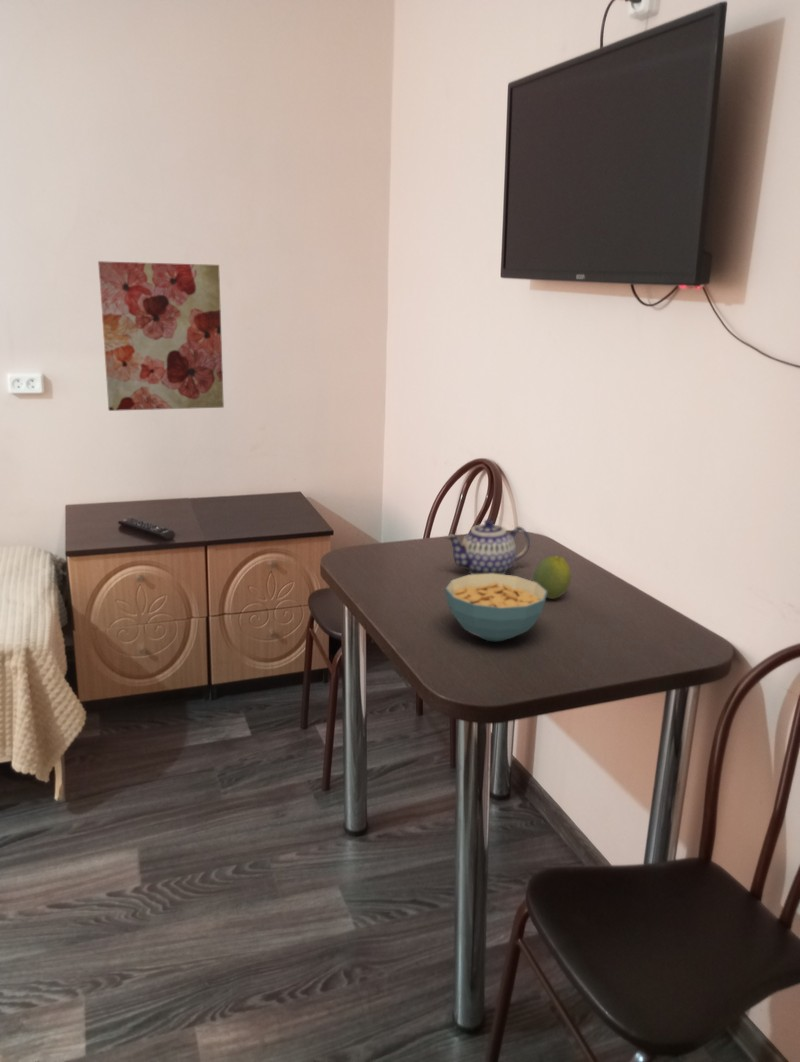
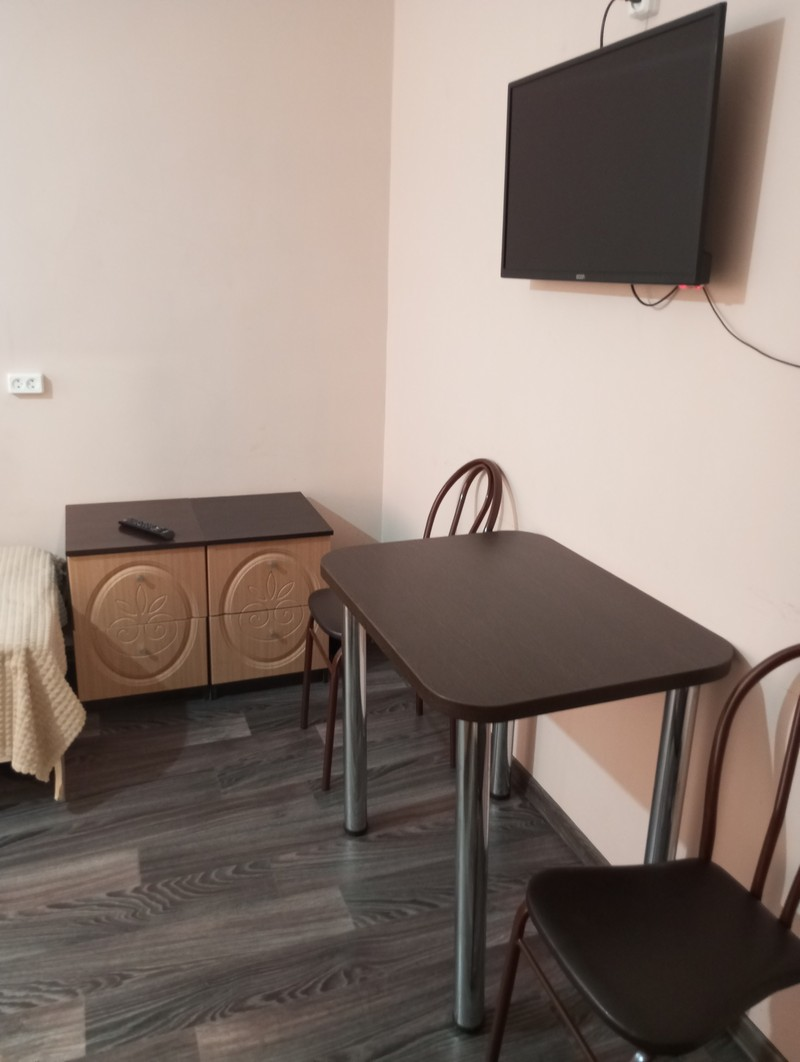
- fruit [532,555,572,600]
- wall art [97,260,225,412]
- teapot [445,518,531,575]
- cereal bowl [444,573,547,642]
